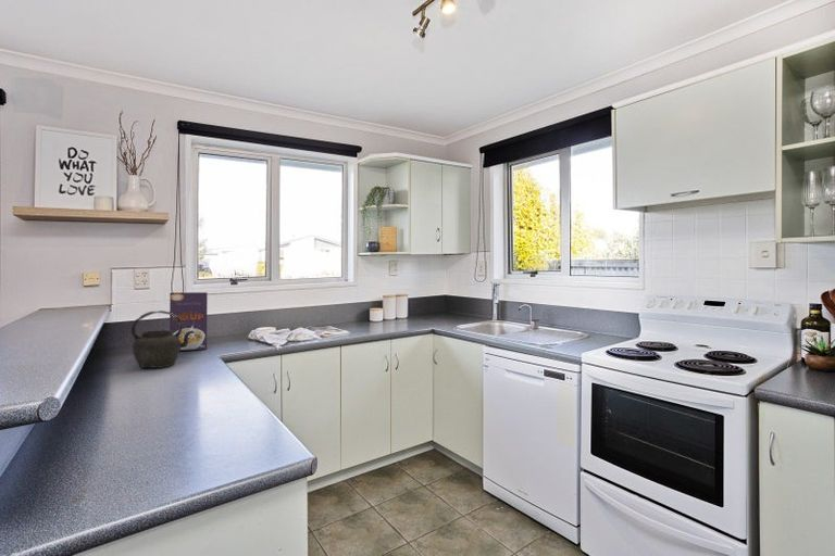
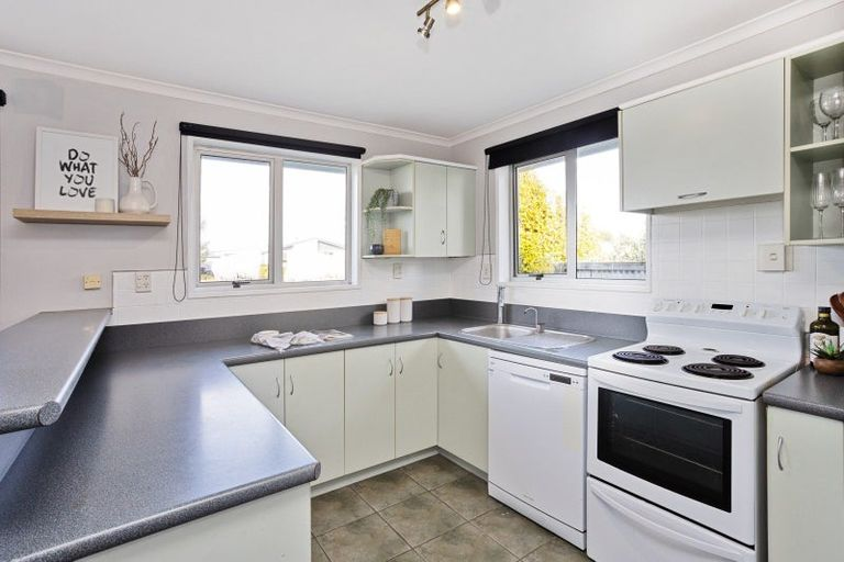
- cereal box [169,291,209,352]
- kettle [130,309,195,369]
